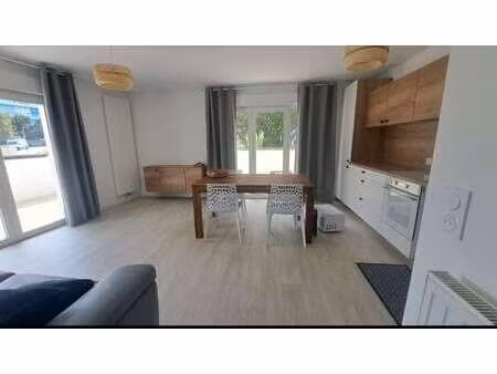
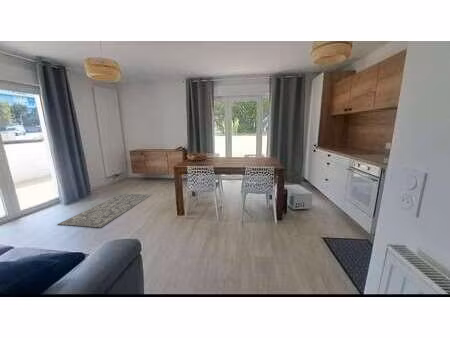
+ rug [56,192,152,228]
